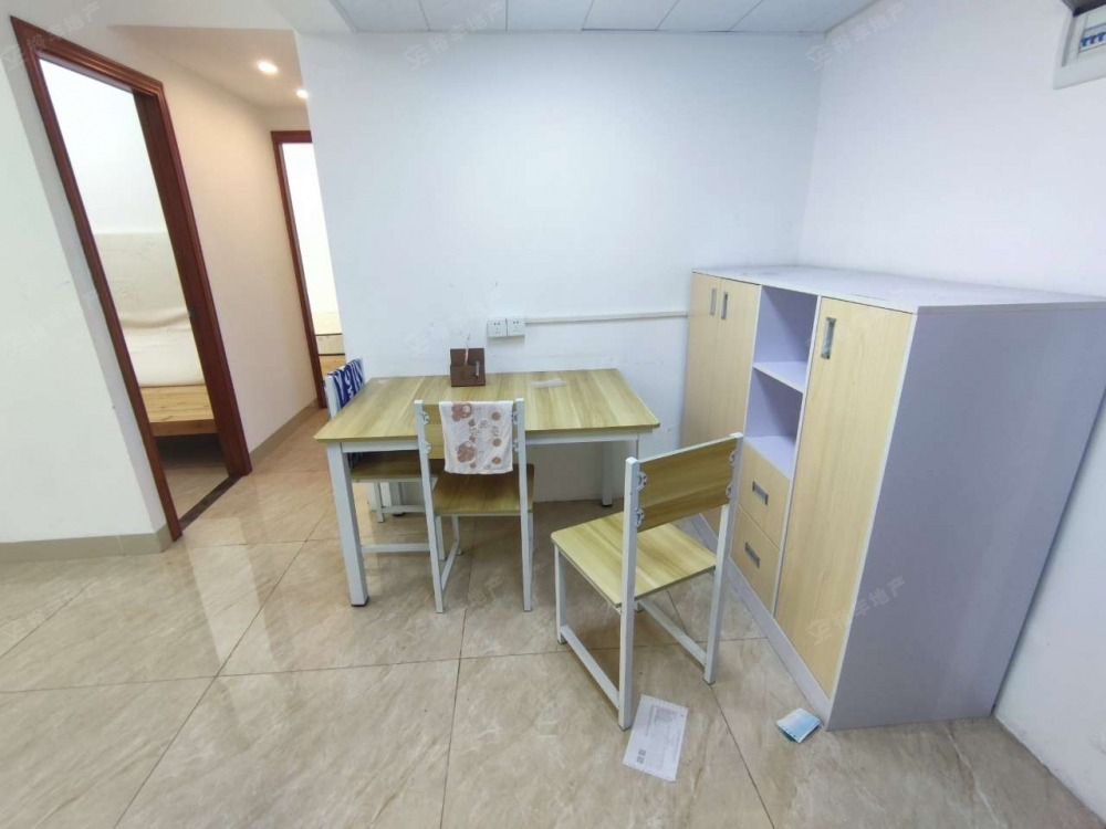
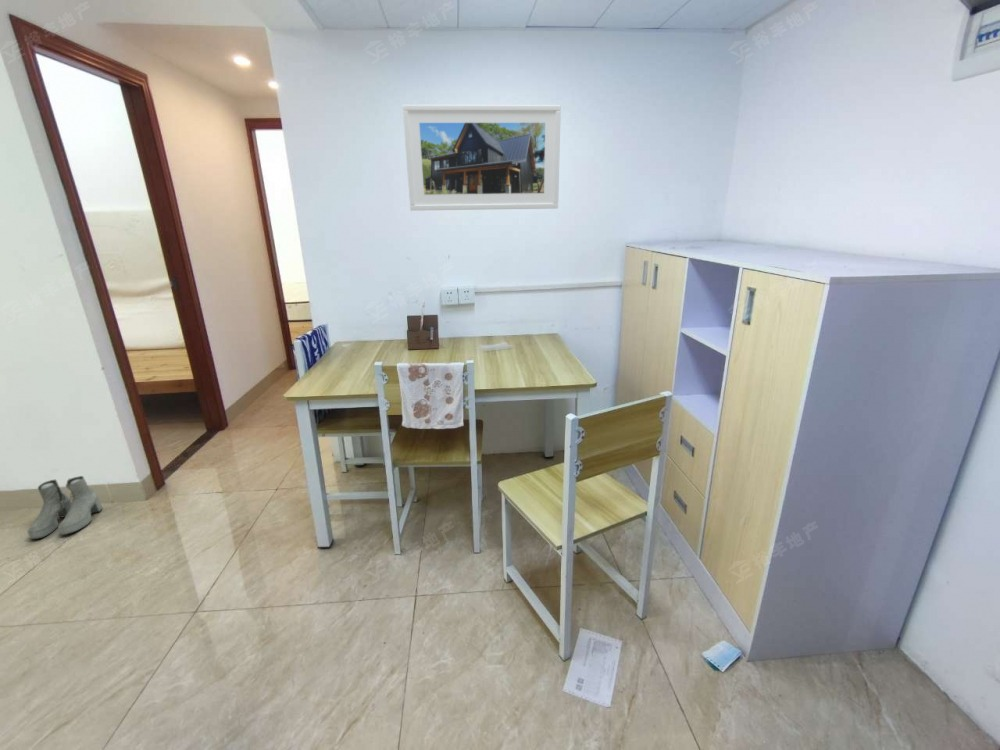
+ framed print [401,104,562,212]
+ boots [27,475,103,540]
